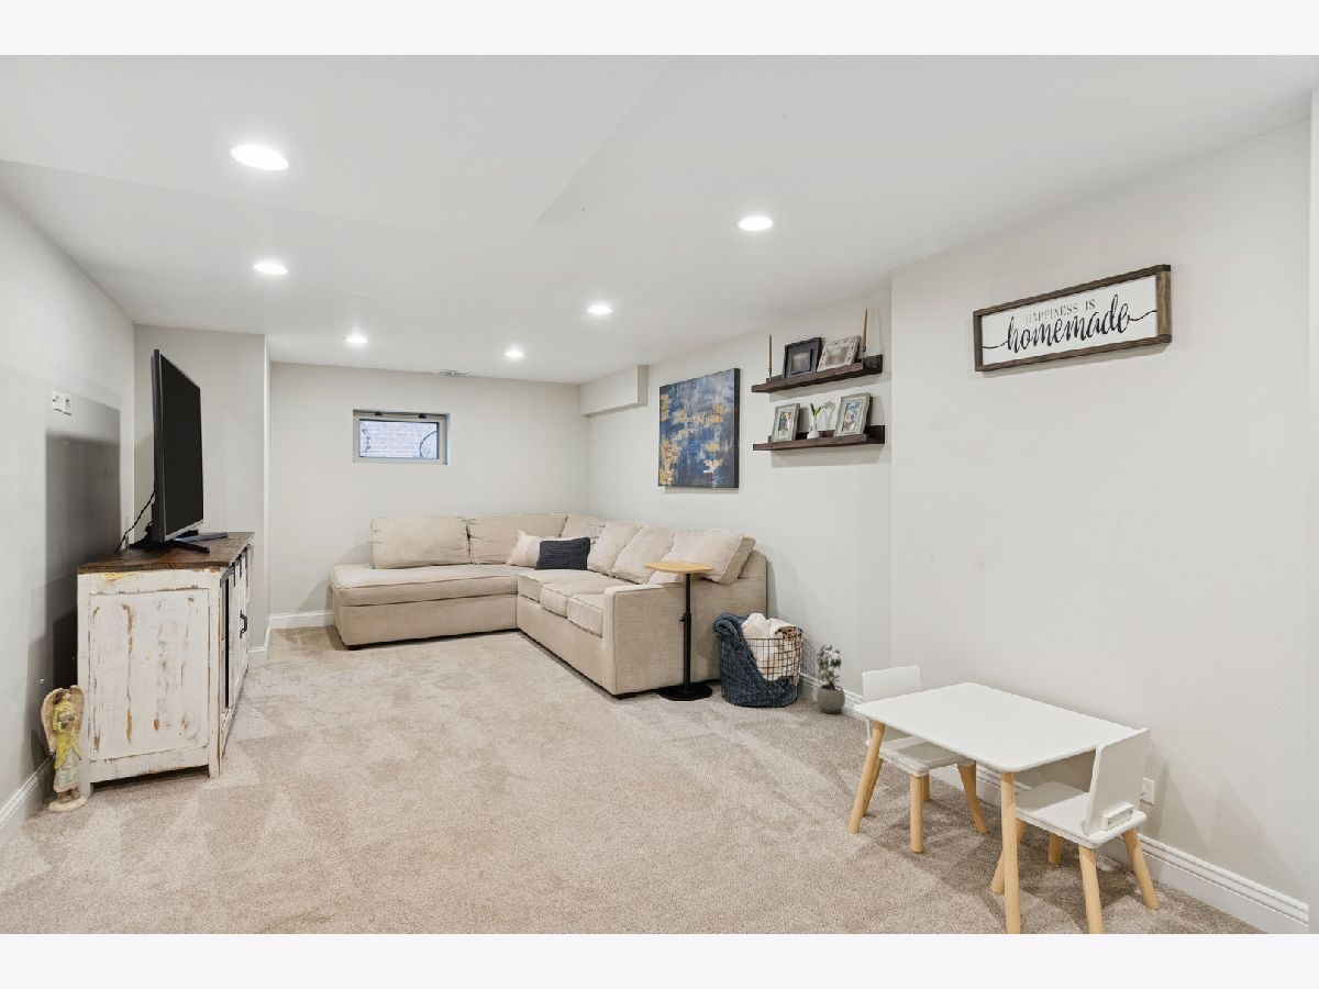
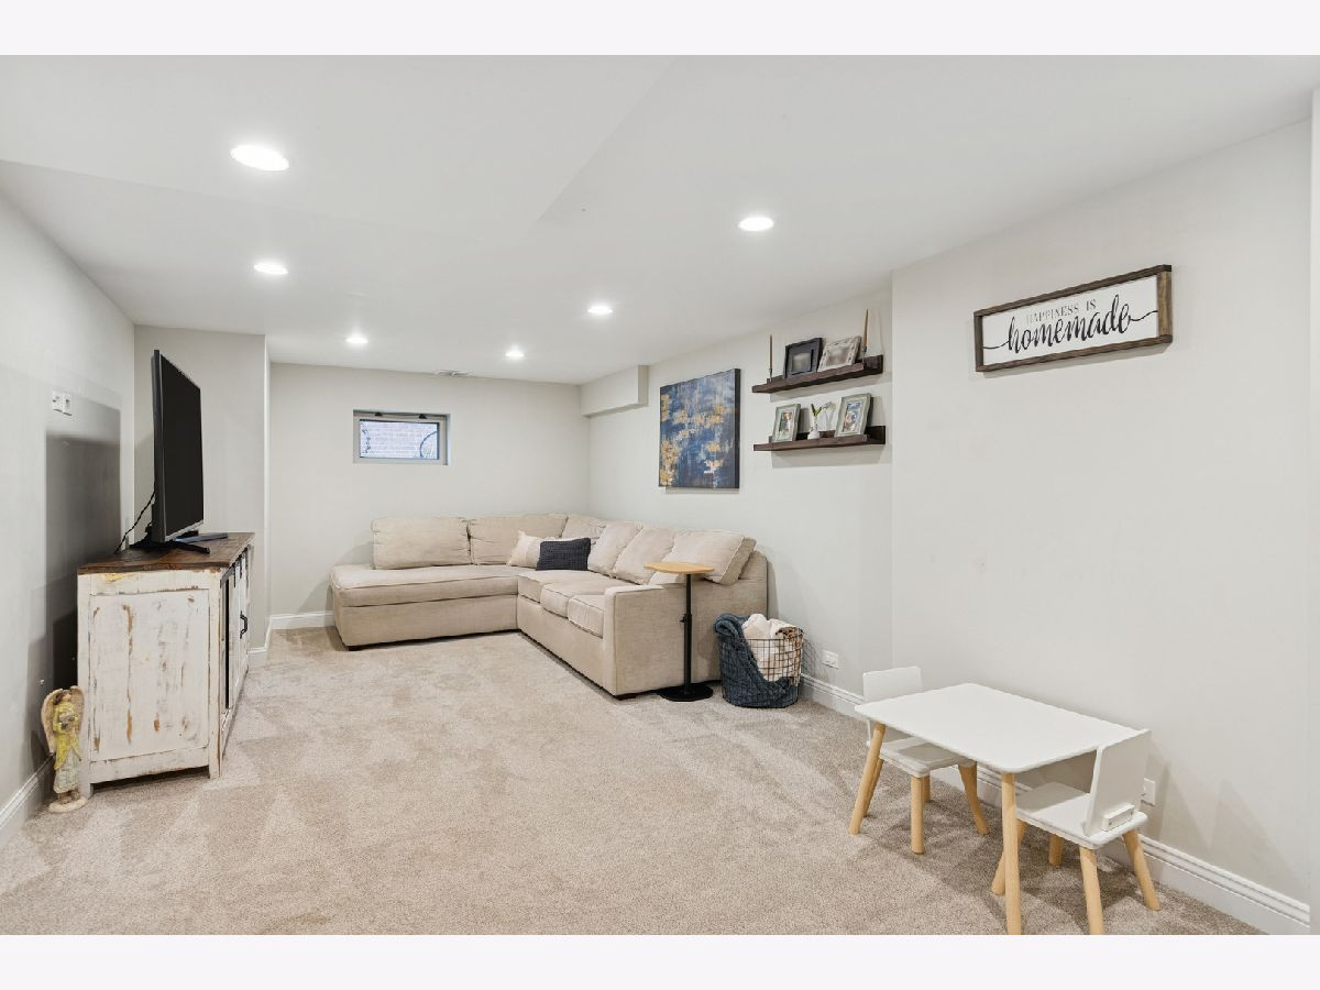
- potted plant [816,644,846,714]
